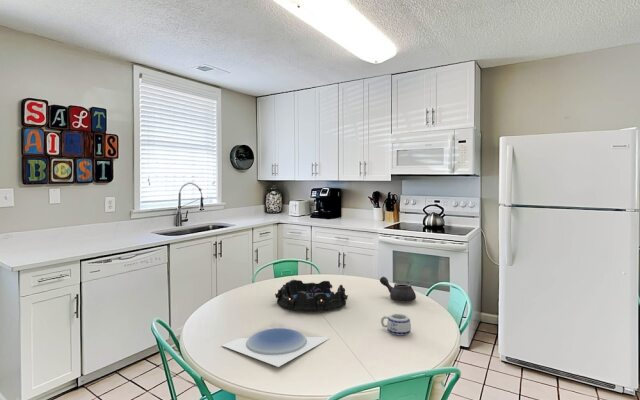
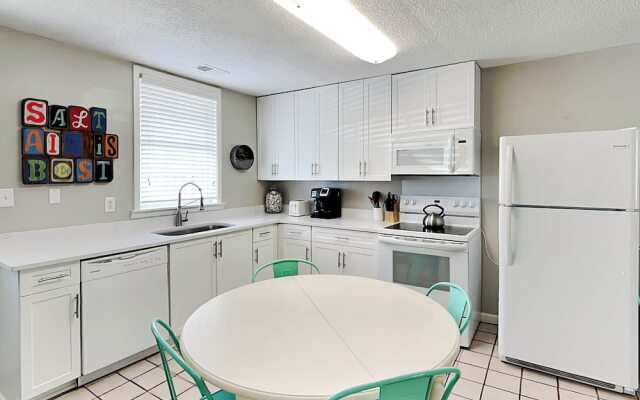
- teapot [379,276,417,303]
- mug [380,313,412,336]
- decorative bowl [274,279,349,312]
- plate [221,327,330,368]
